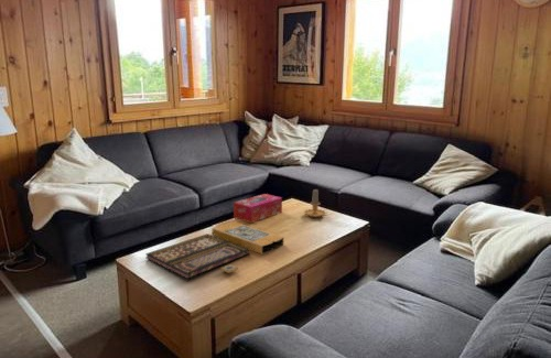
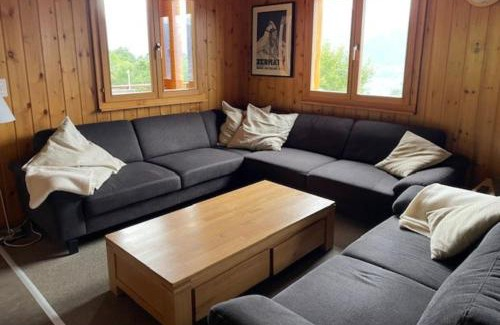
- tissue box [233,193,283,224]
- candle [303,187,328,218]
- board game [144,220,284,280]
